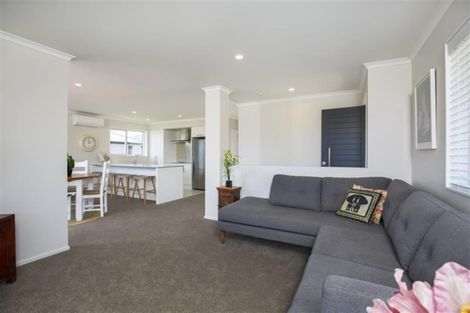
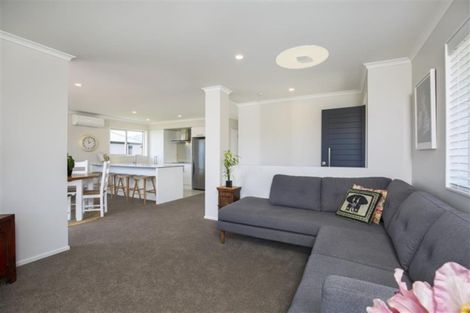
+ ceiling light [275,44,330,70]
